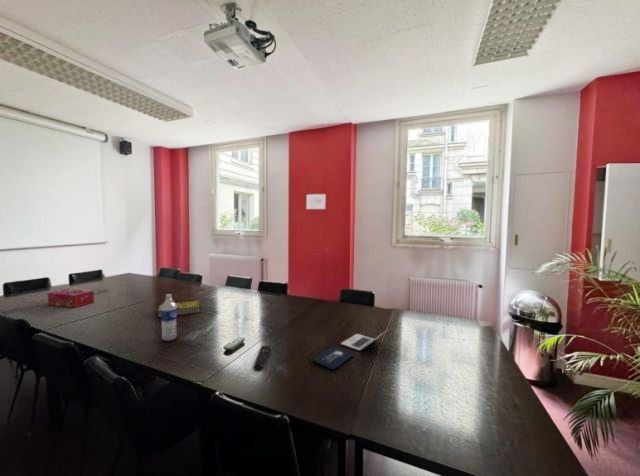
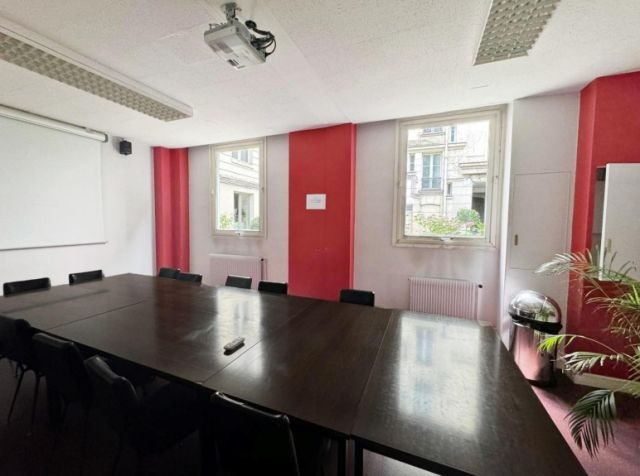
- remote control [252,345,272,371]
- laptop [311,328,390,371]
- book [157,300,201,318]
- water bottle [160,293,178,342]
- tissue box [47,288,95,308]
